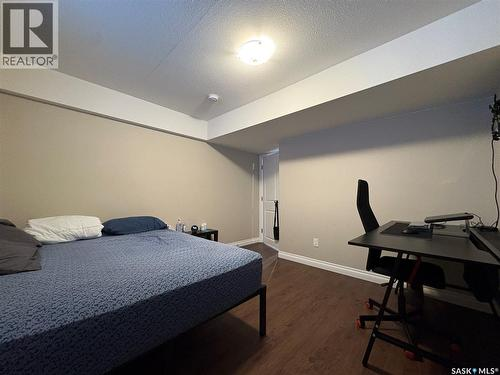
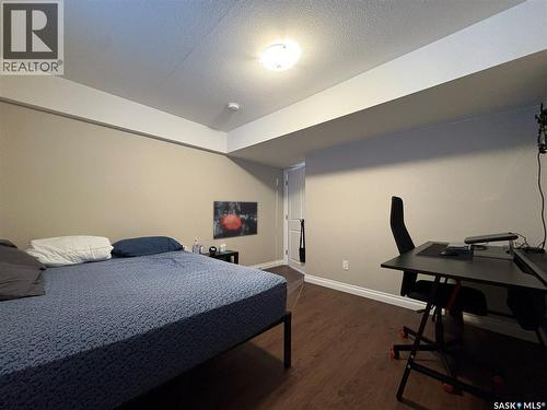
+ wall art [212,200,258,241]
